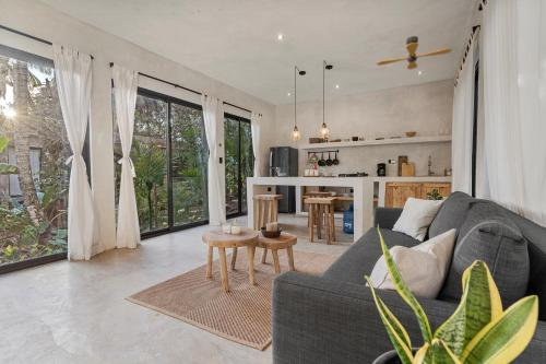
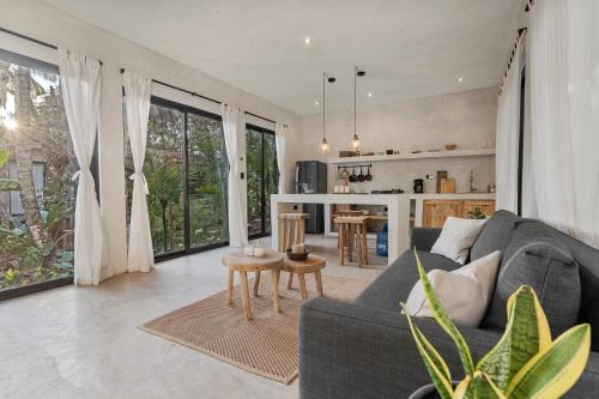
- ceiling fan [376,35,453,70]
